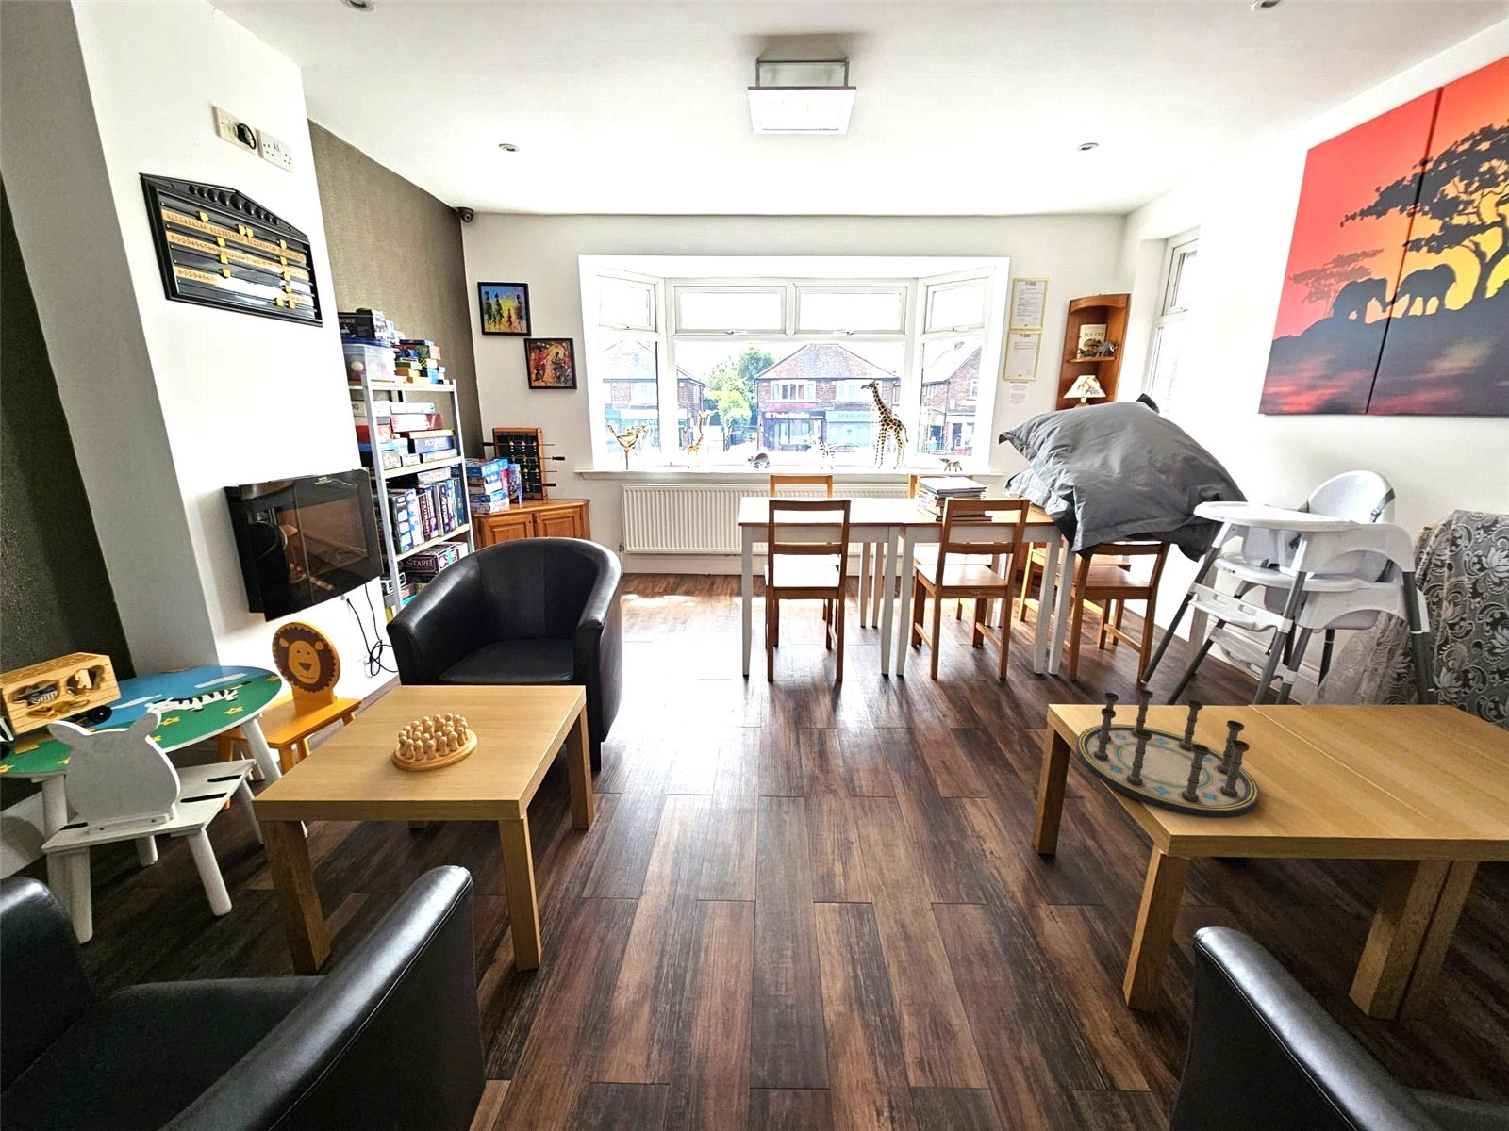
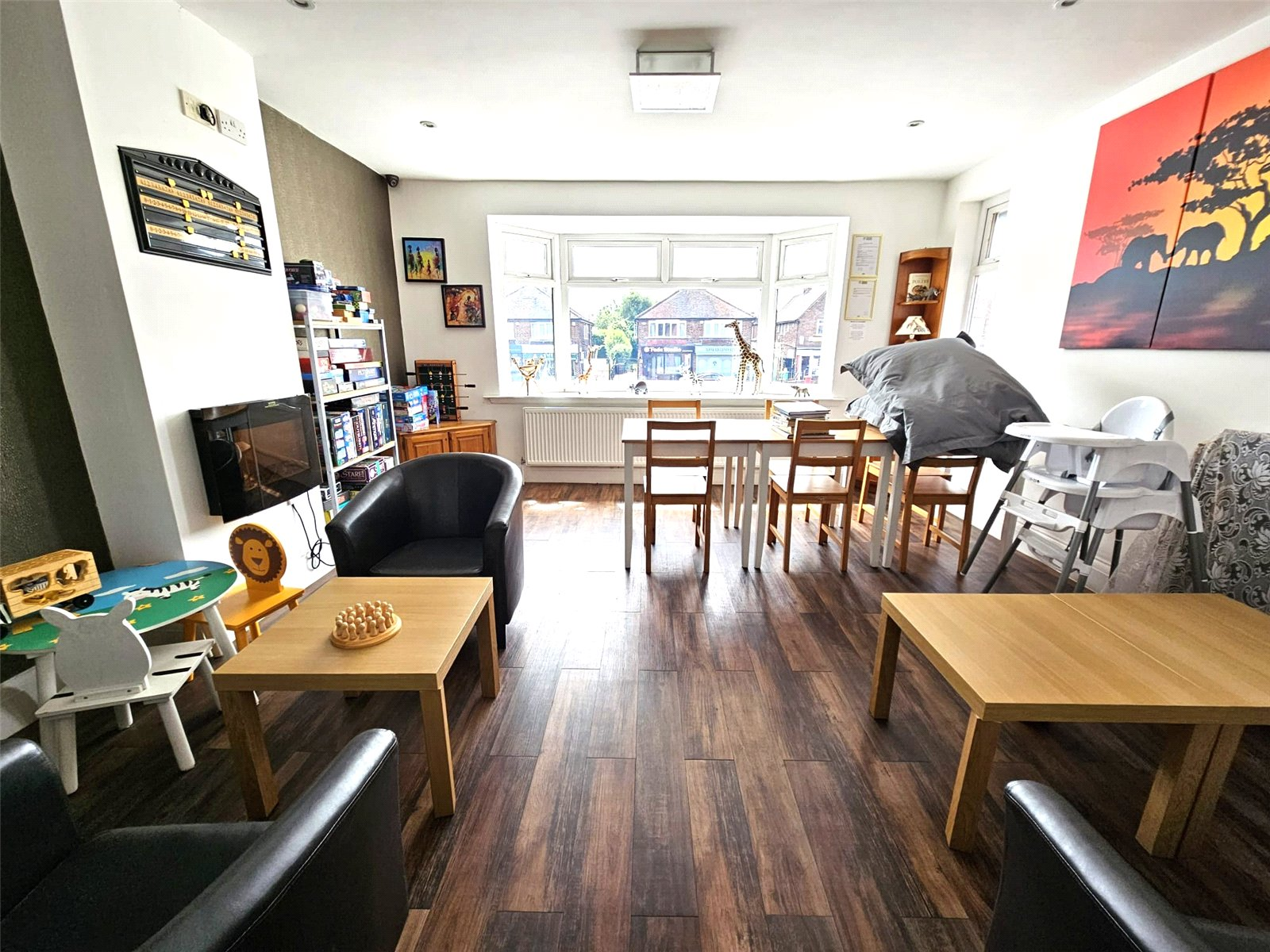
- board game [1075,689,1259,819]
